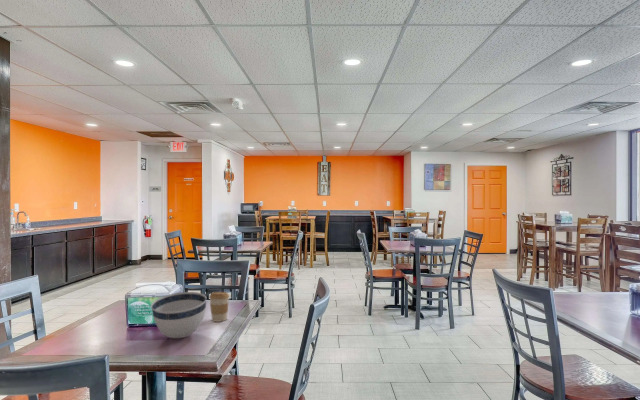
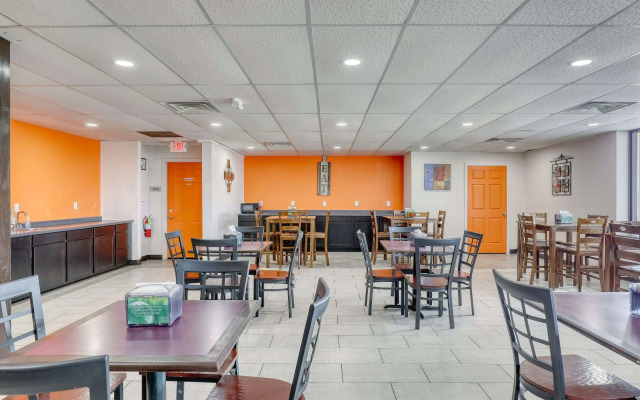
- bowl [150,291,207,339]
- coffee cup [208,291,231,323]
